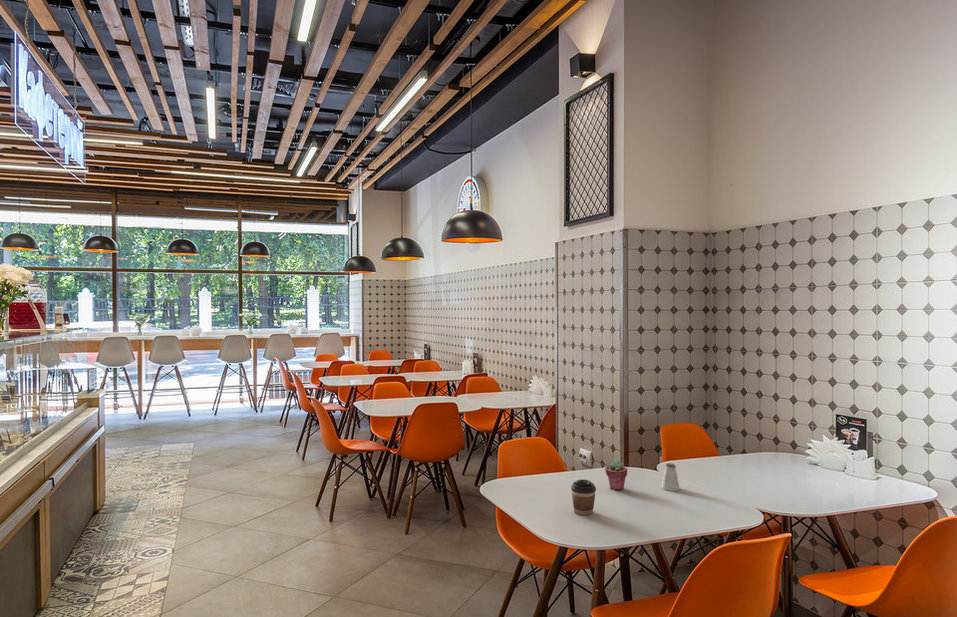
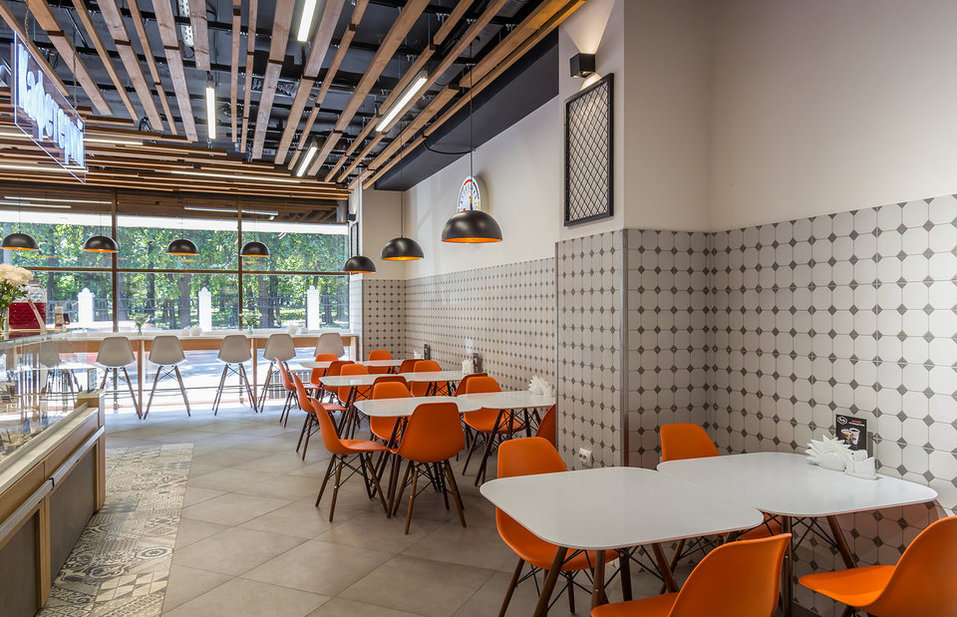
- potted succulent [604,459,628,491]
- coffee cup [570,479,597,516]
- saltshaker [661,462,681,492]
